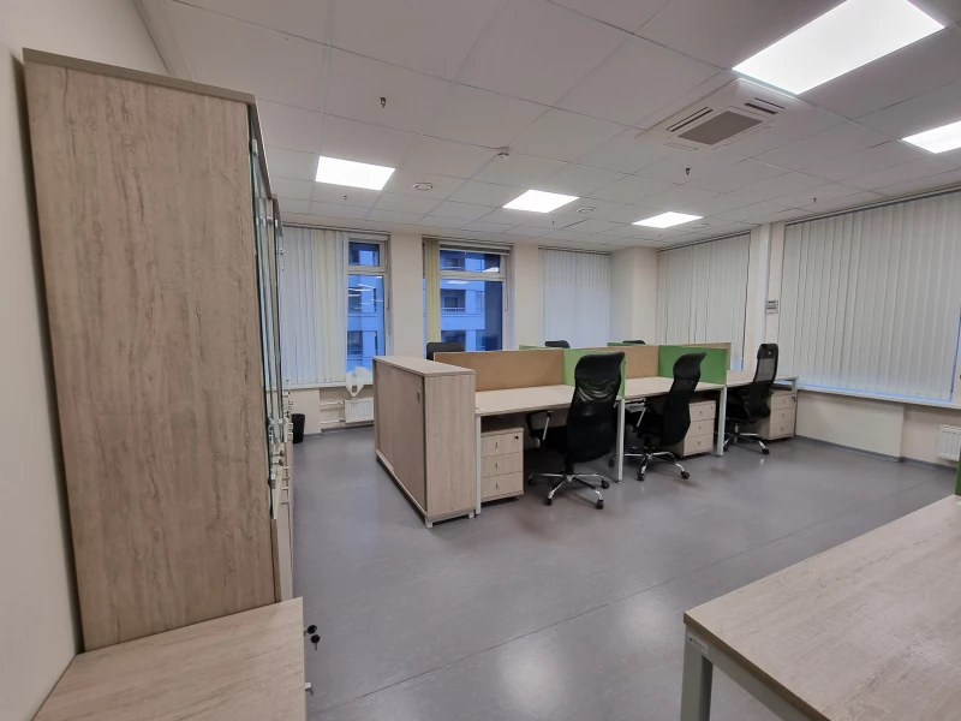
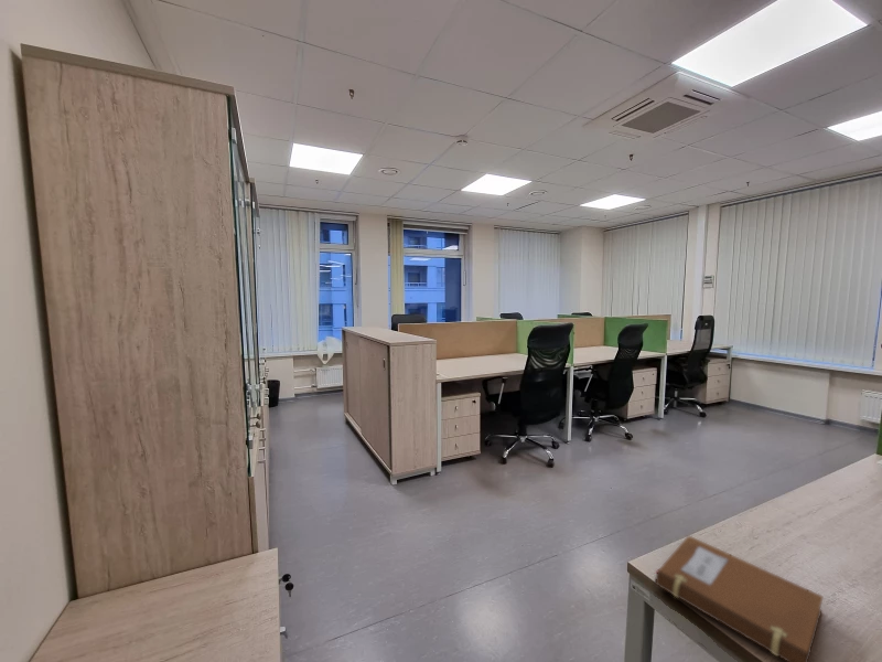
+ notebook [654,534,825,662]
